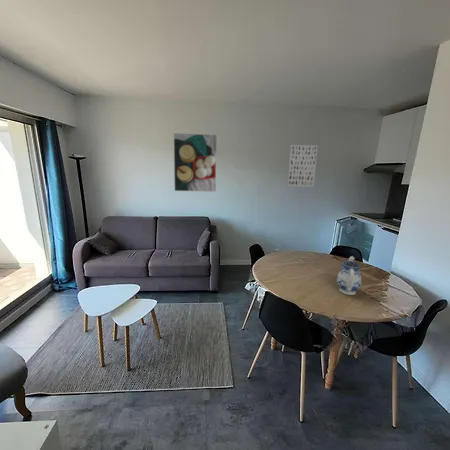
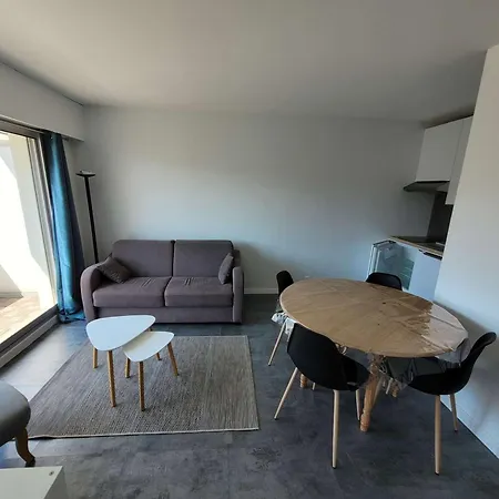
- teapot [336,255,362,296]
- wall art [287,144,319,188]
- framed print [173,132,218,193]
